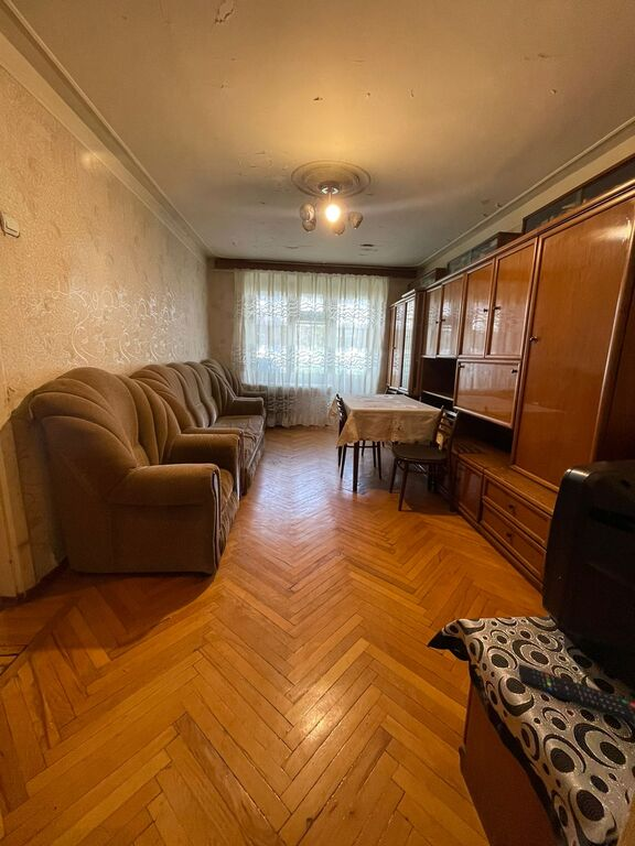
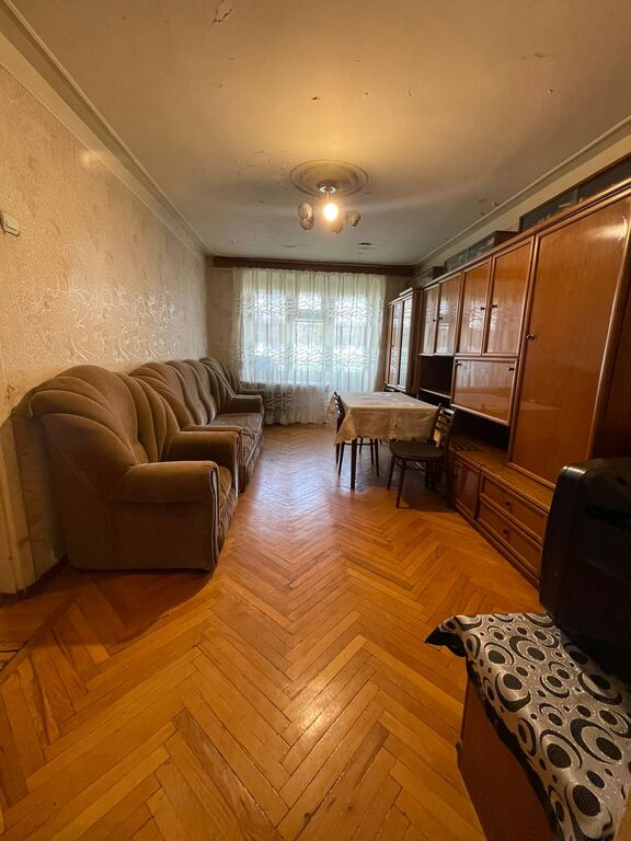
- remote control [518,663,635,725]
